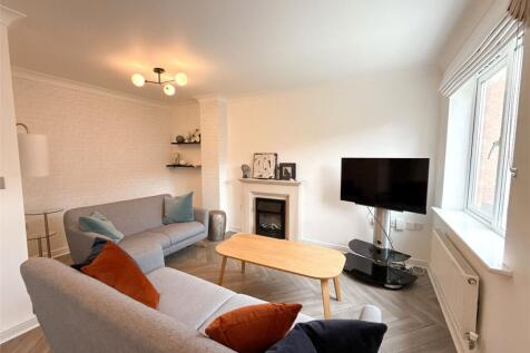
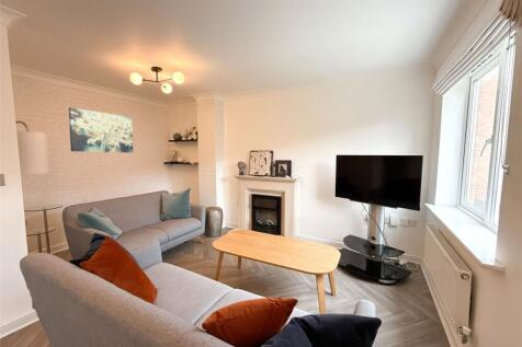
+ wall art [68,106,134,153]
